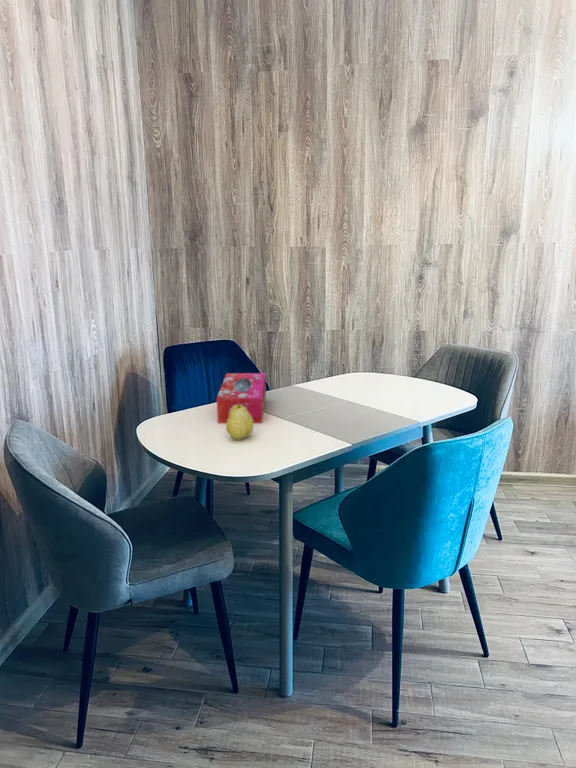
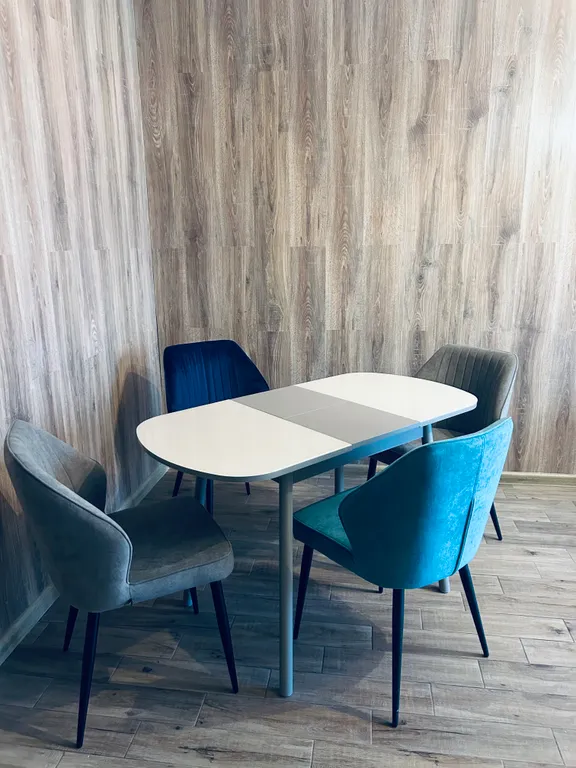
- tissue box [216,372,267,424]
- fruit [226,404,254,441]
